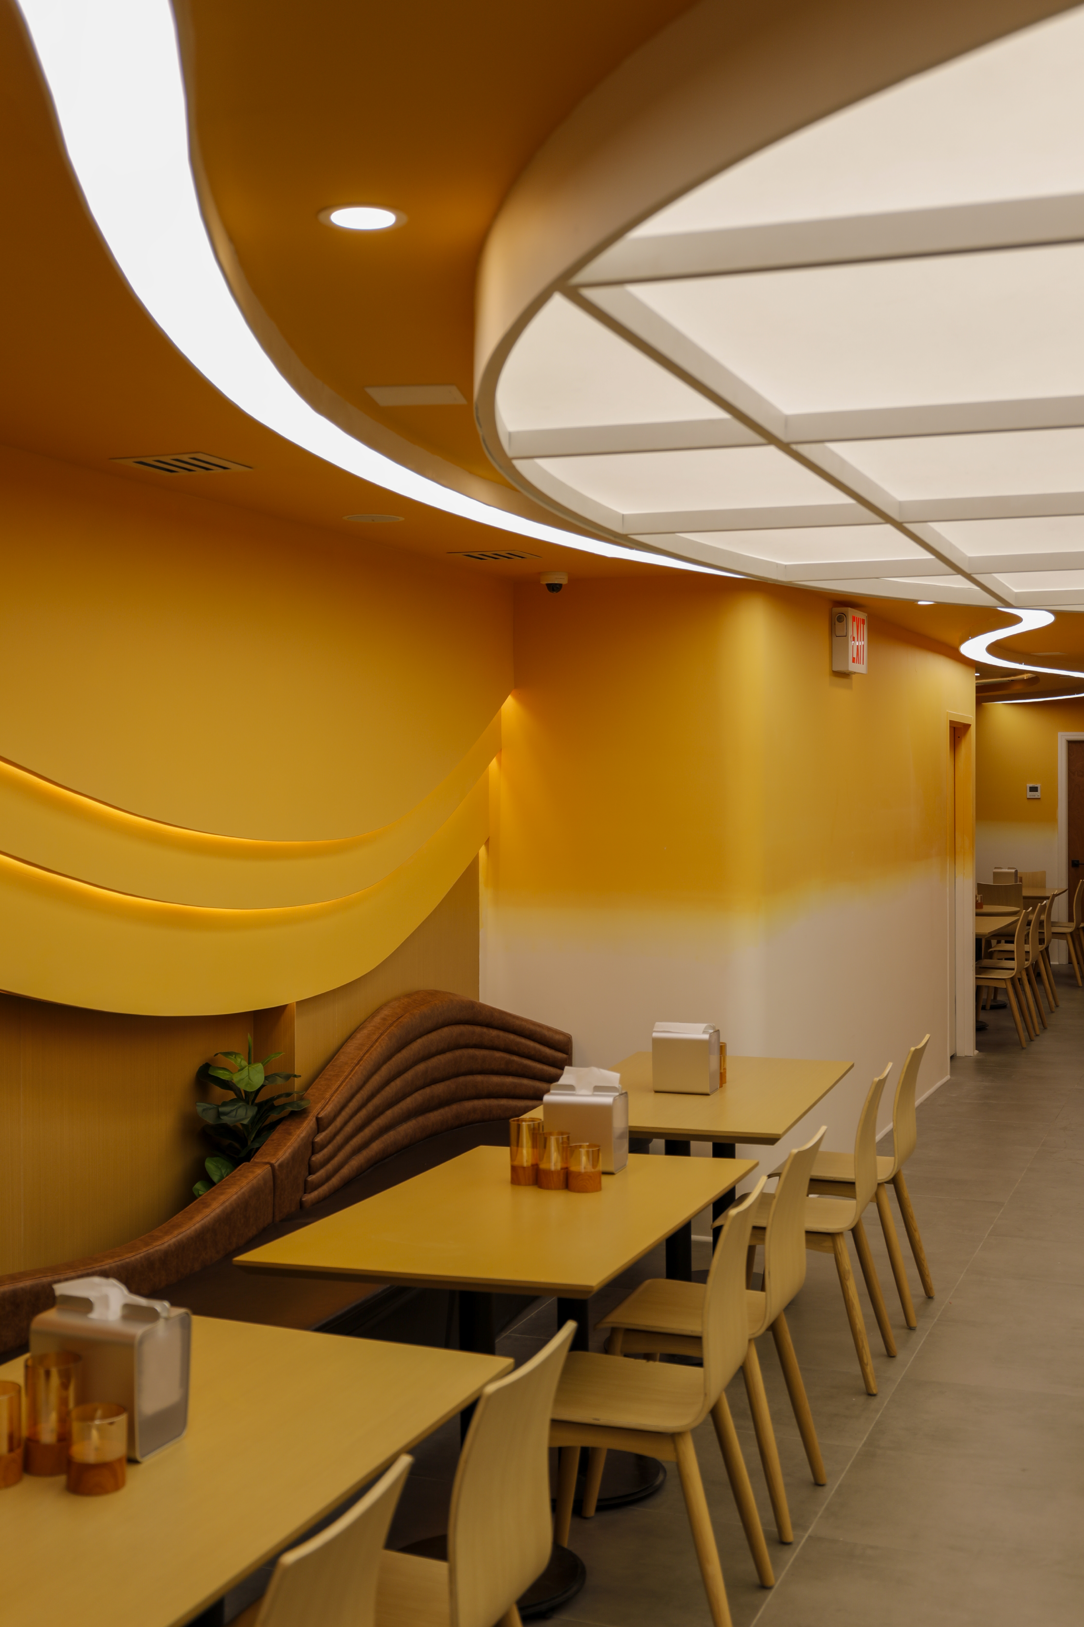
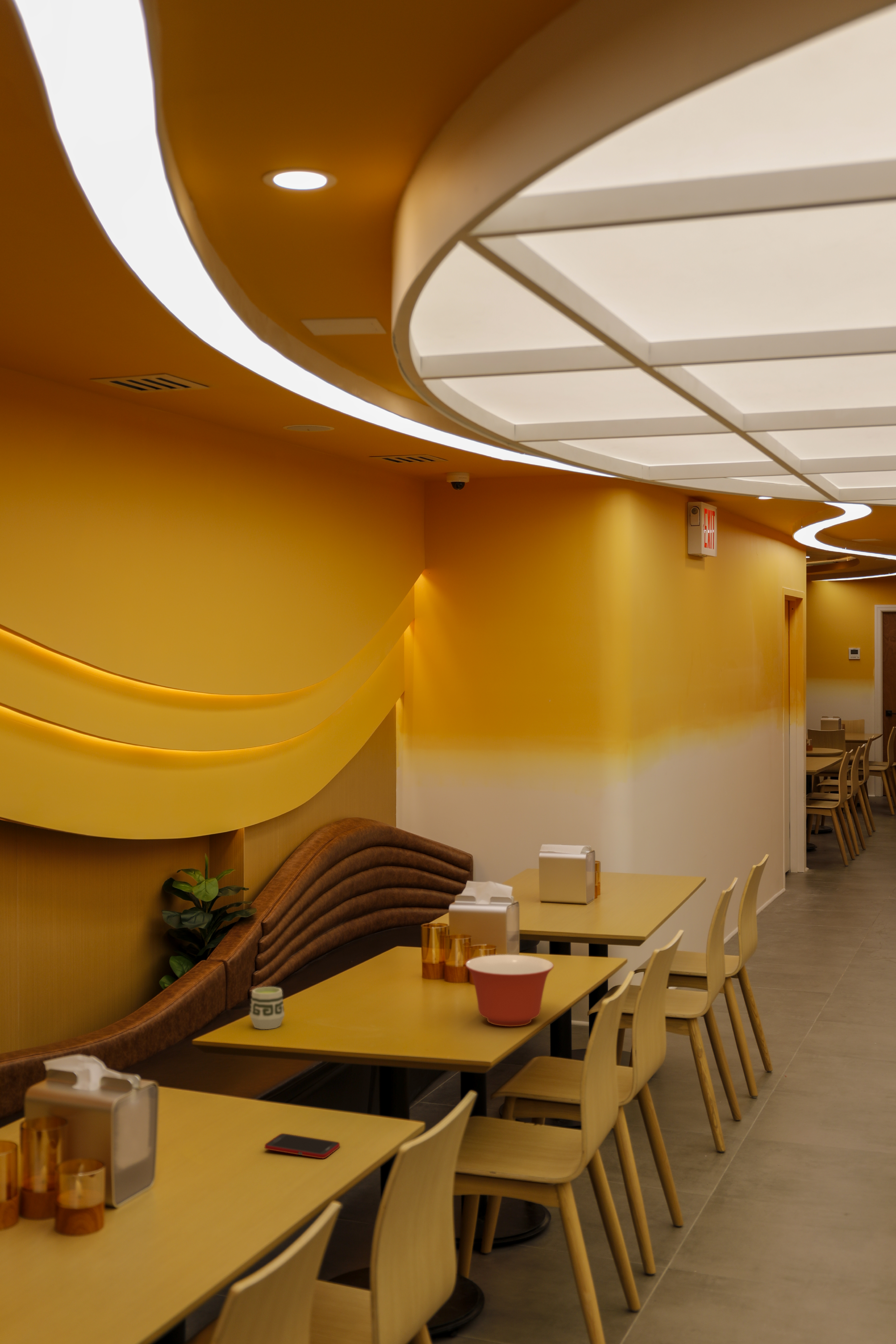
+ cell phone [264,1133,340,1159]
+ cup [249,986,285,1030]
+ mixing bowl [465,954,554,1027]
